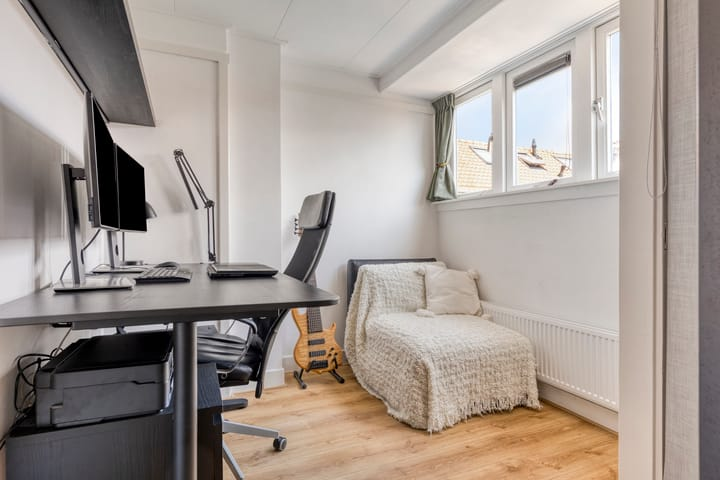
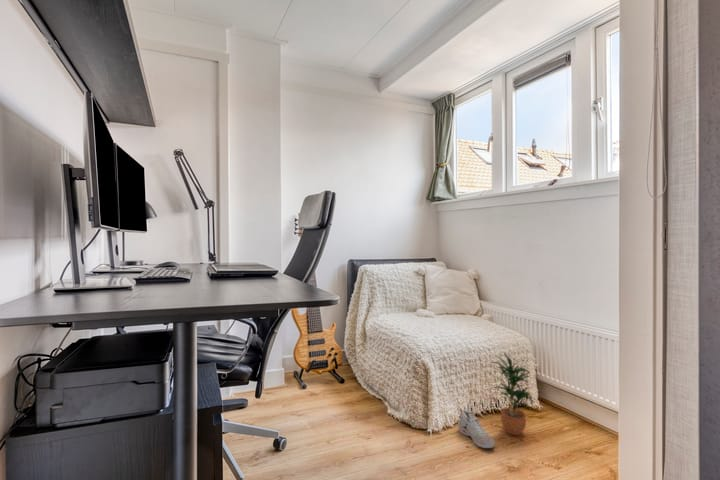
+ potted plant [490,352,535,436]
+ shoe [457,409,496,449]
